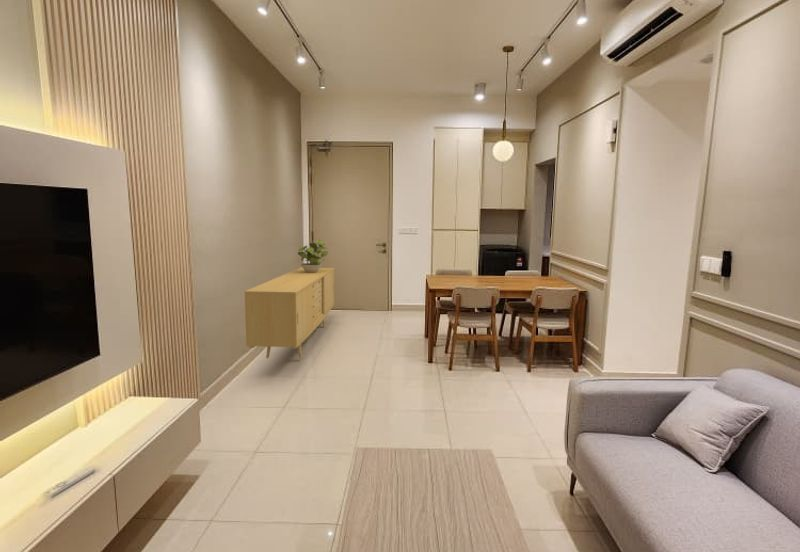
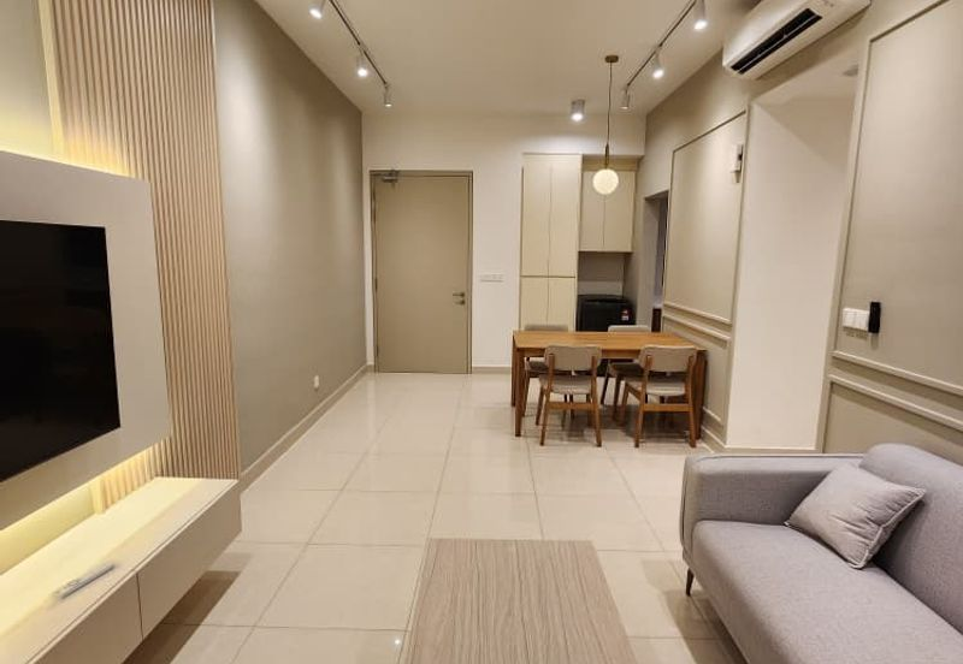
- potted plant [297,239,329,273]
- sideboard [244,266,335,360]
